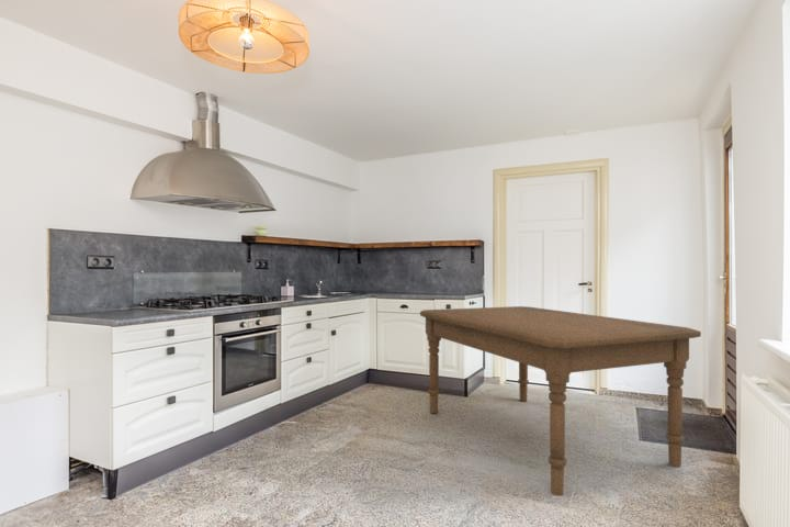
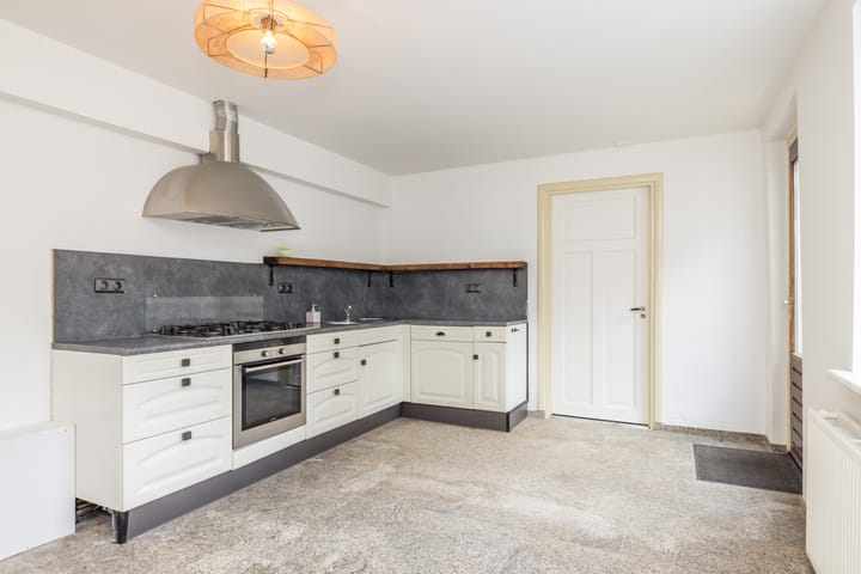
- dining table [419,305,702,496]
